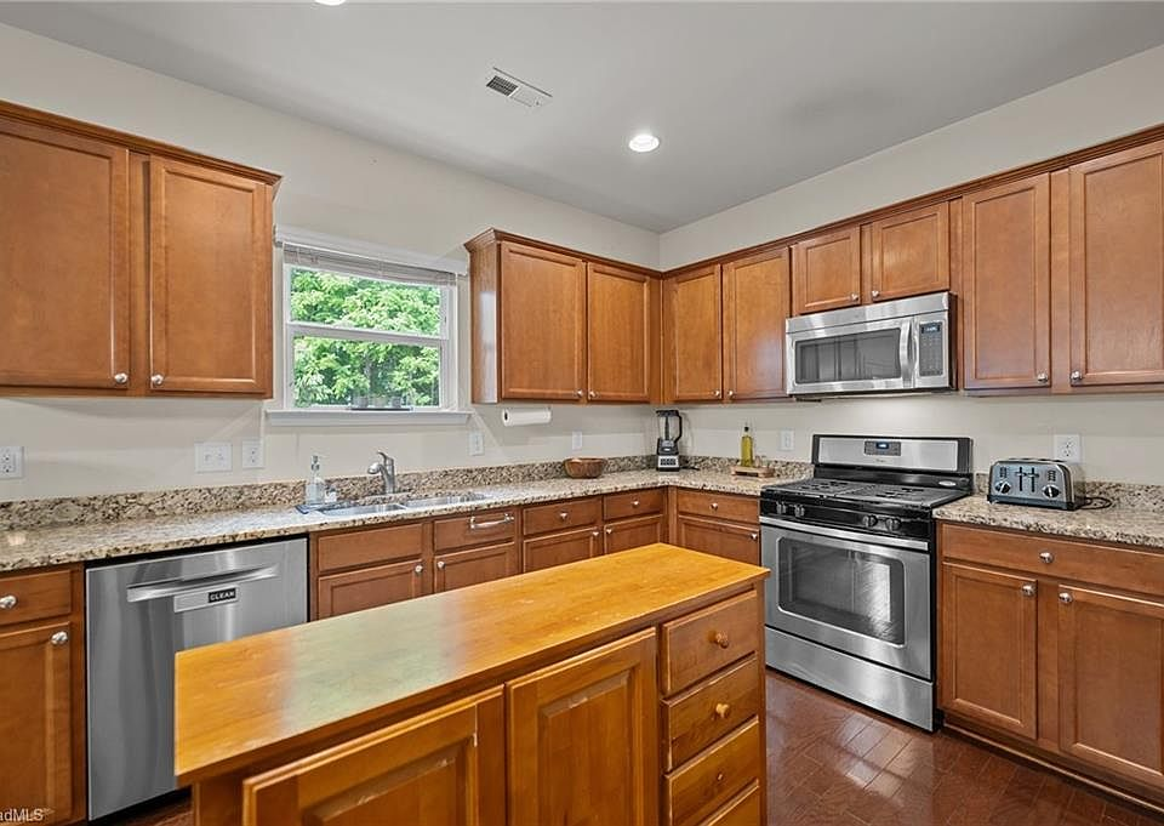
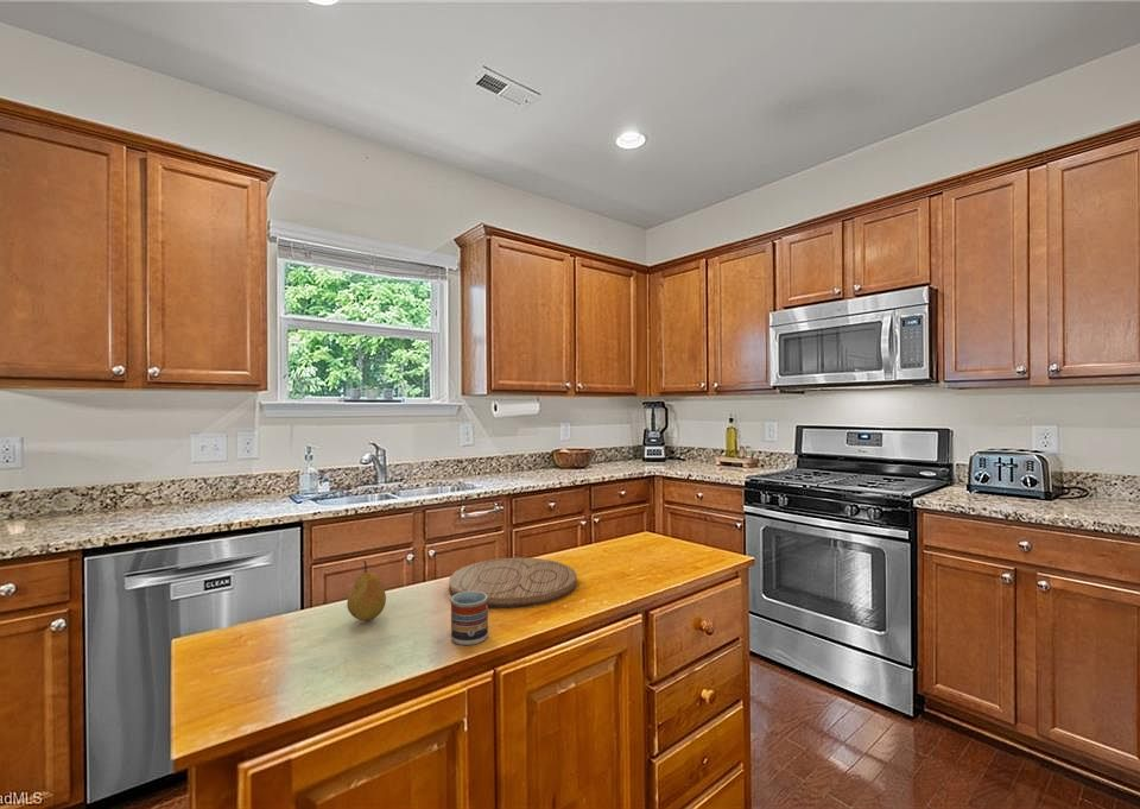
+ cutting board [448,557,578,609]
+ cup [450,592,489,646]
+ fruit [346,560,387,622]
